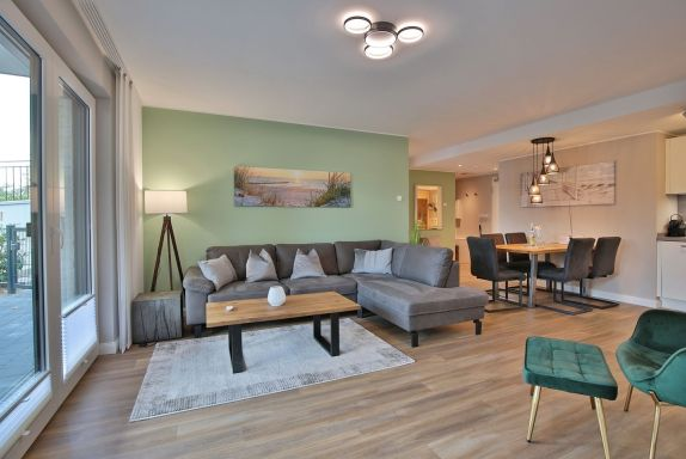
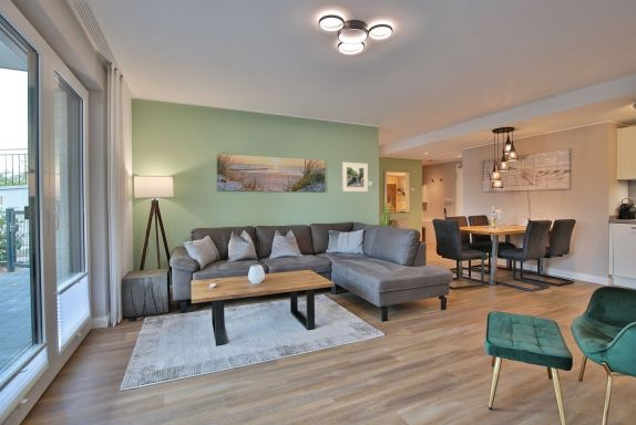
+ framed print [341,162,369,193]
